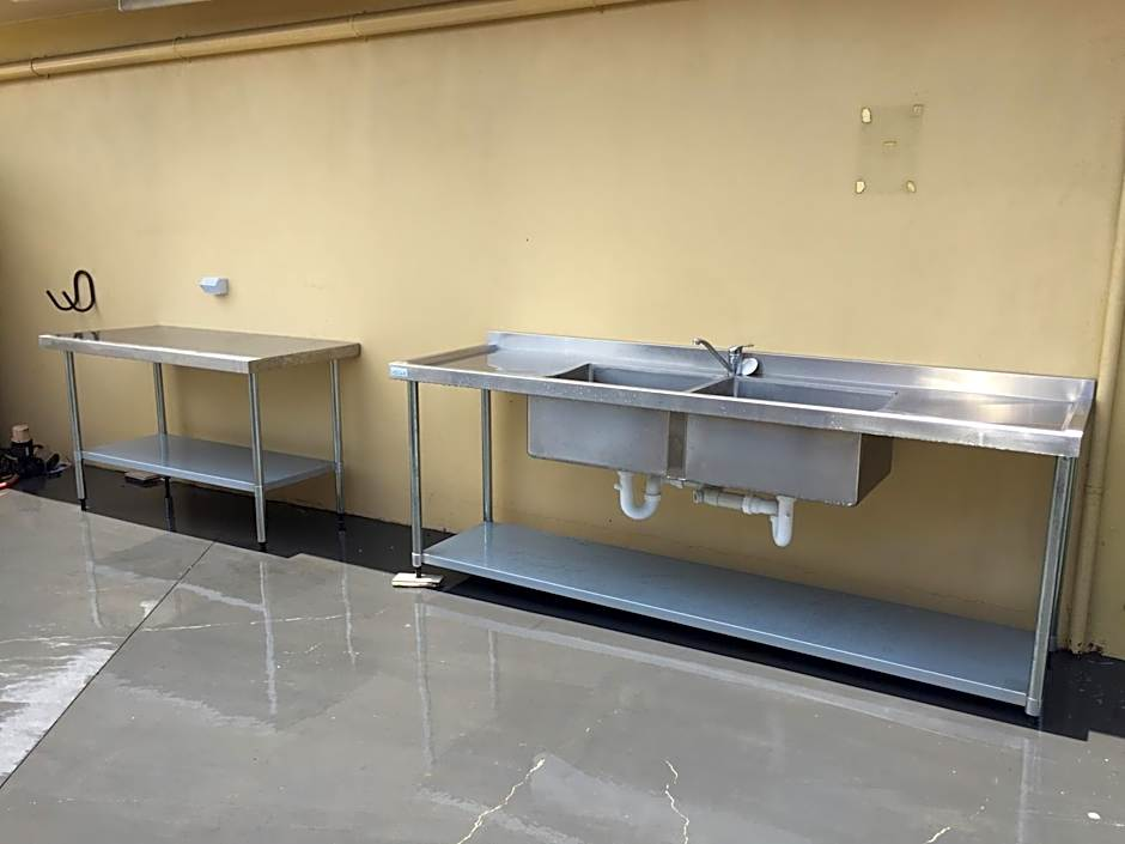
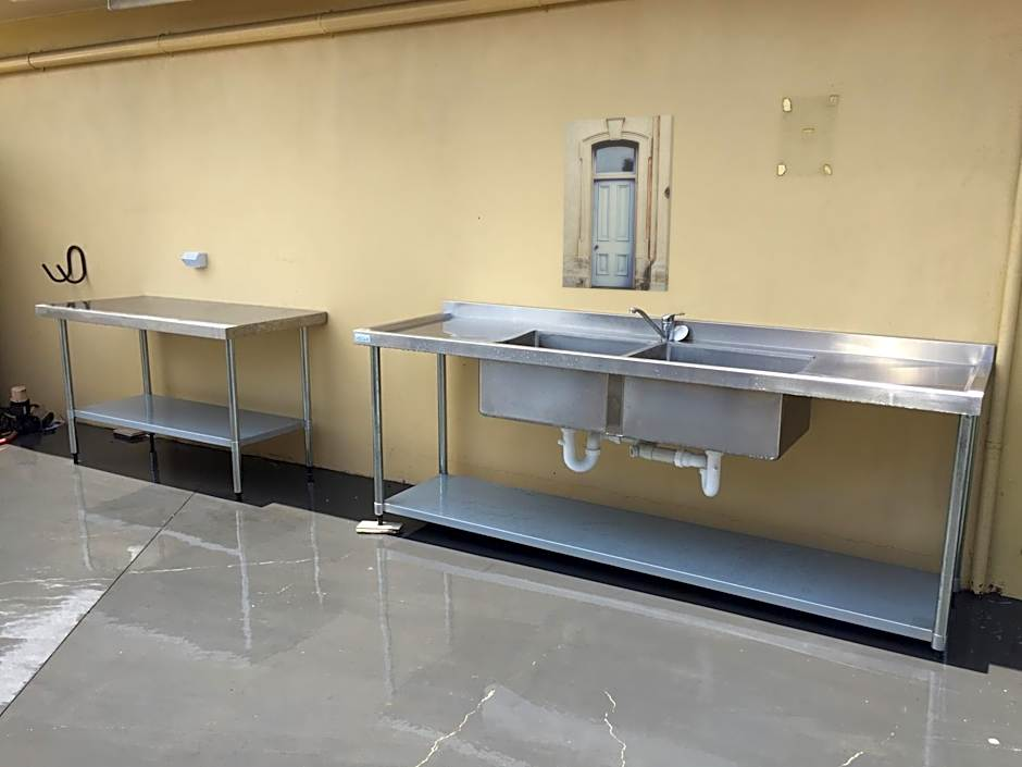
+ wall art [561,114,675,293]
